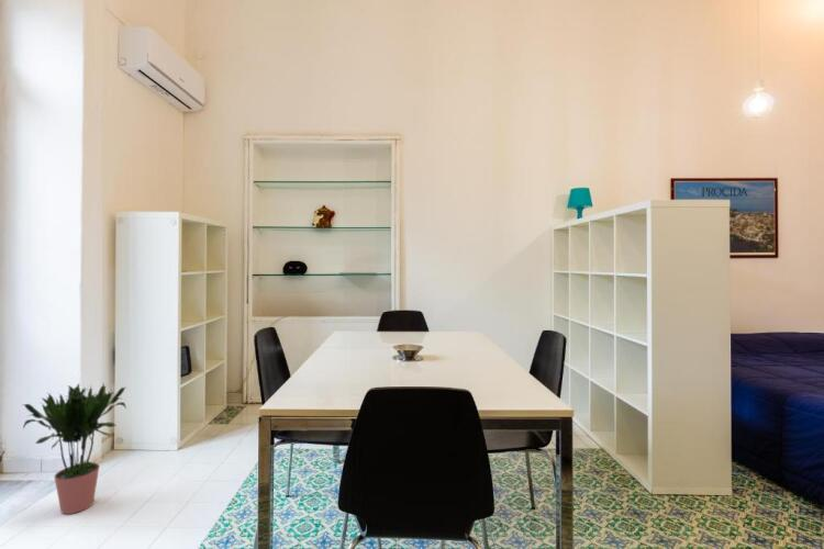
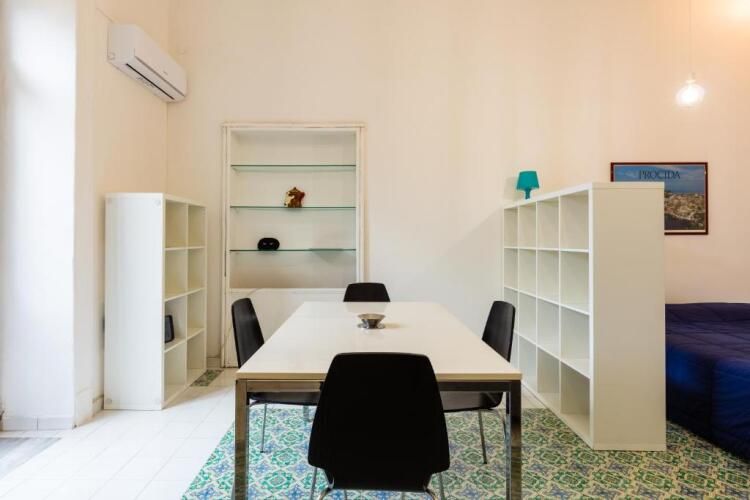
- potted plant [22,382,127,515]
